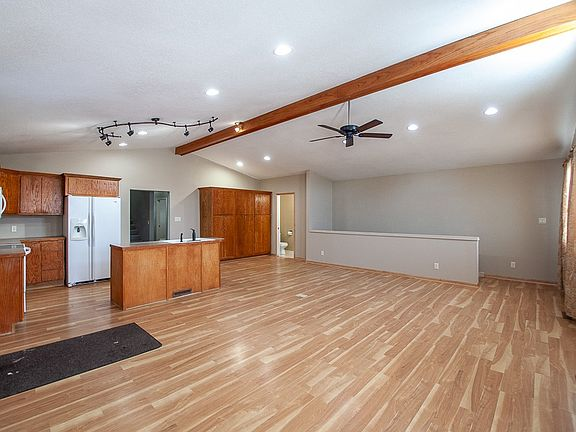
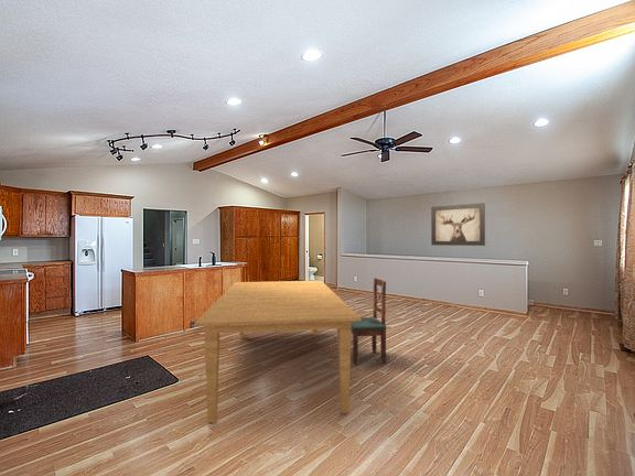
+ wall art [430,202,486,247]
+ dining chair [351,277,388,366]
+ dining table [193,280,362,424]
